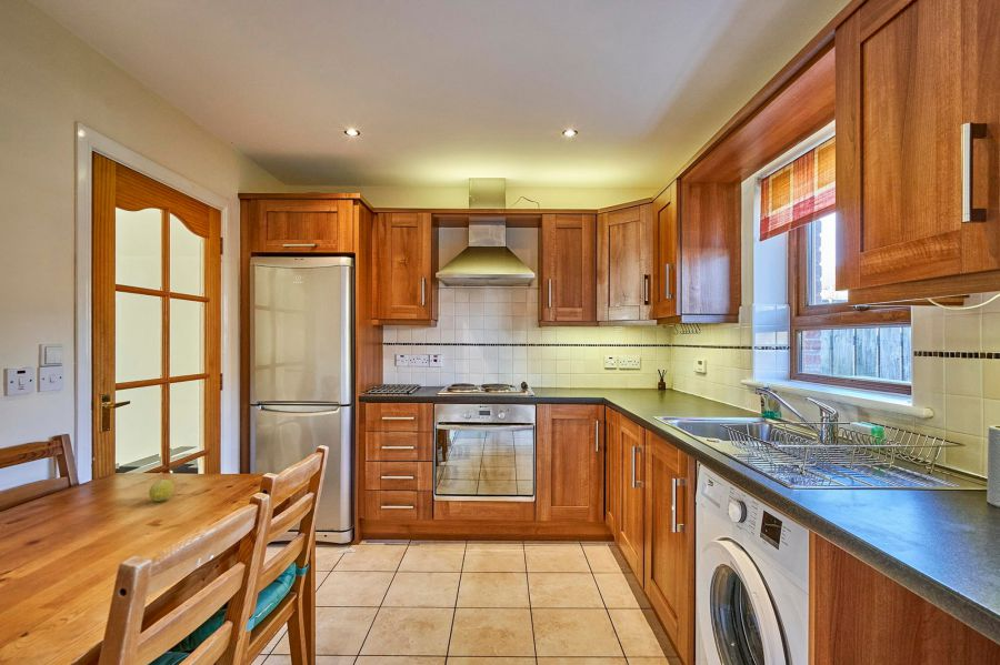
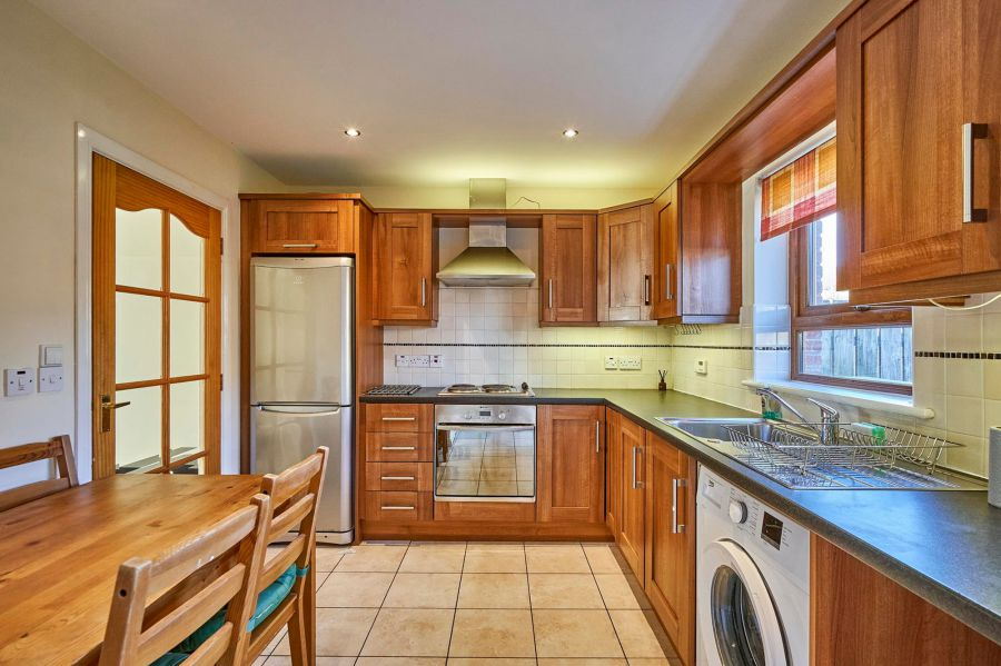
- fruit [148,478,176,502]
